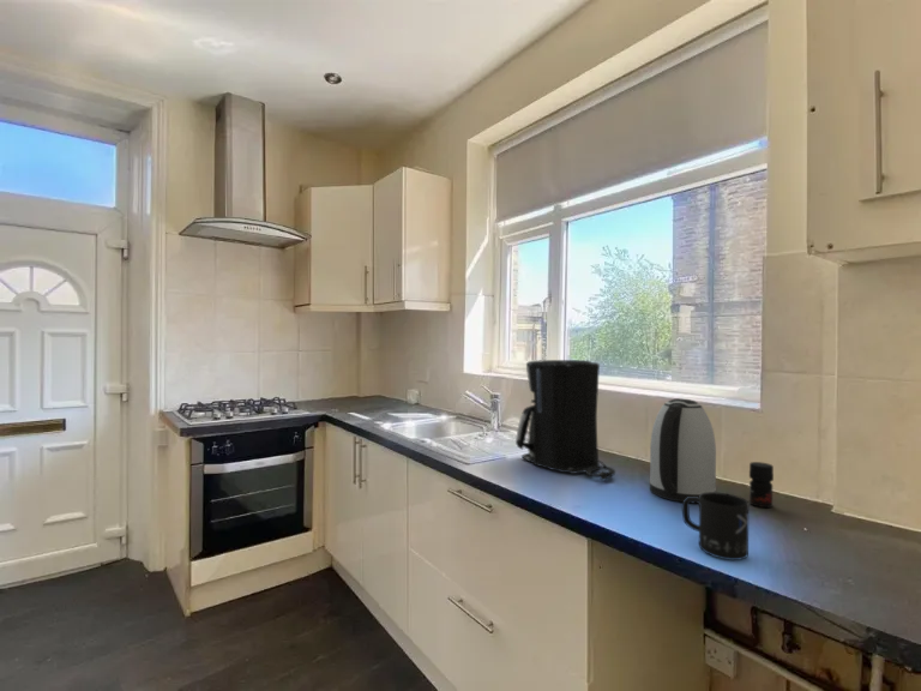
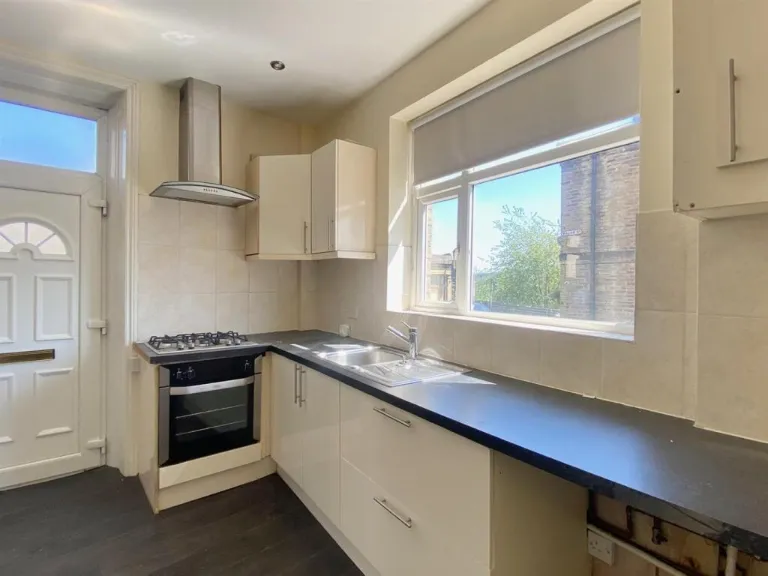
- jar [748,461,775,509]
- coffee maker [514,359,616,481]
- kettle [649,397,717,503]
- mug [681,492,750,561]
